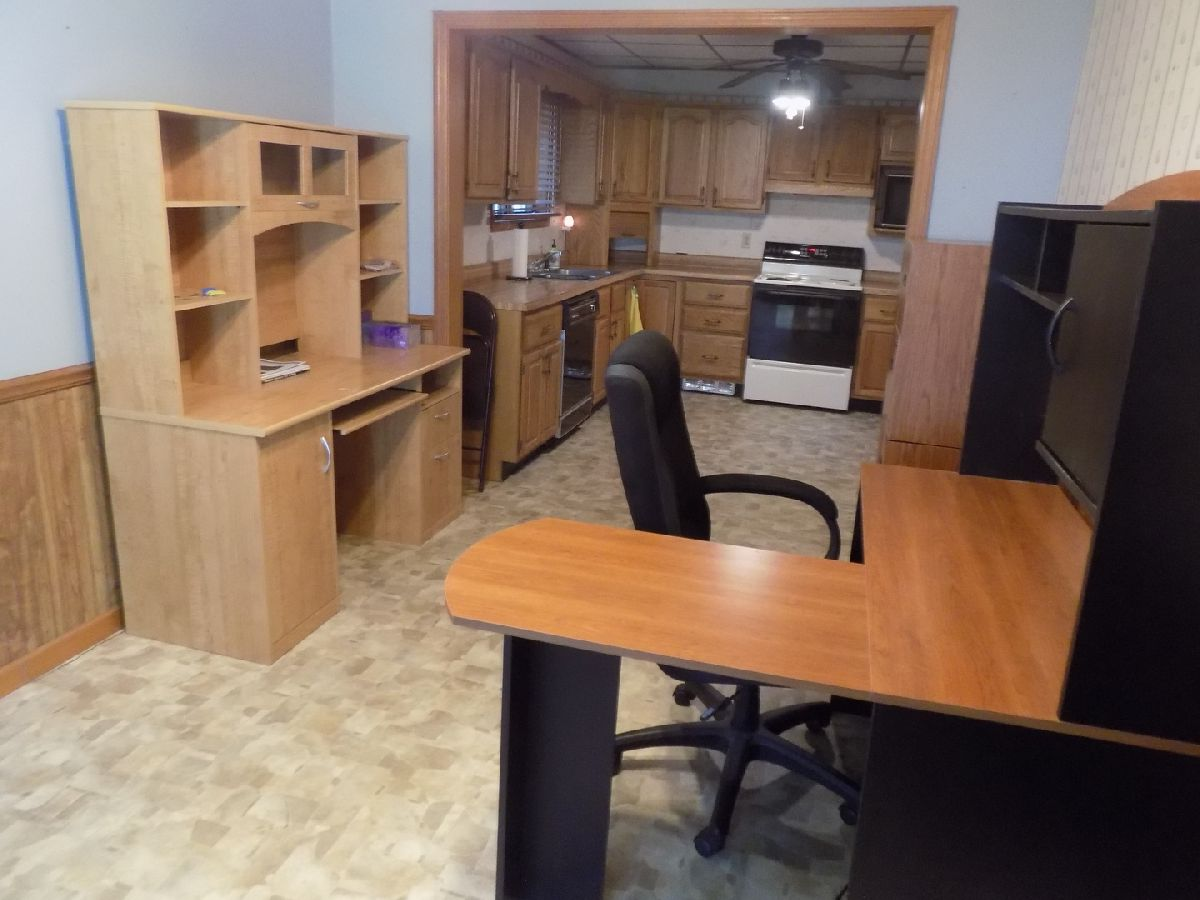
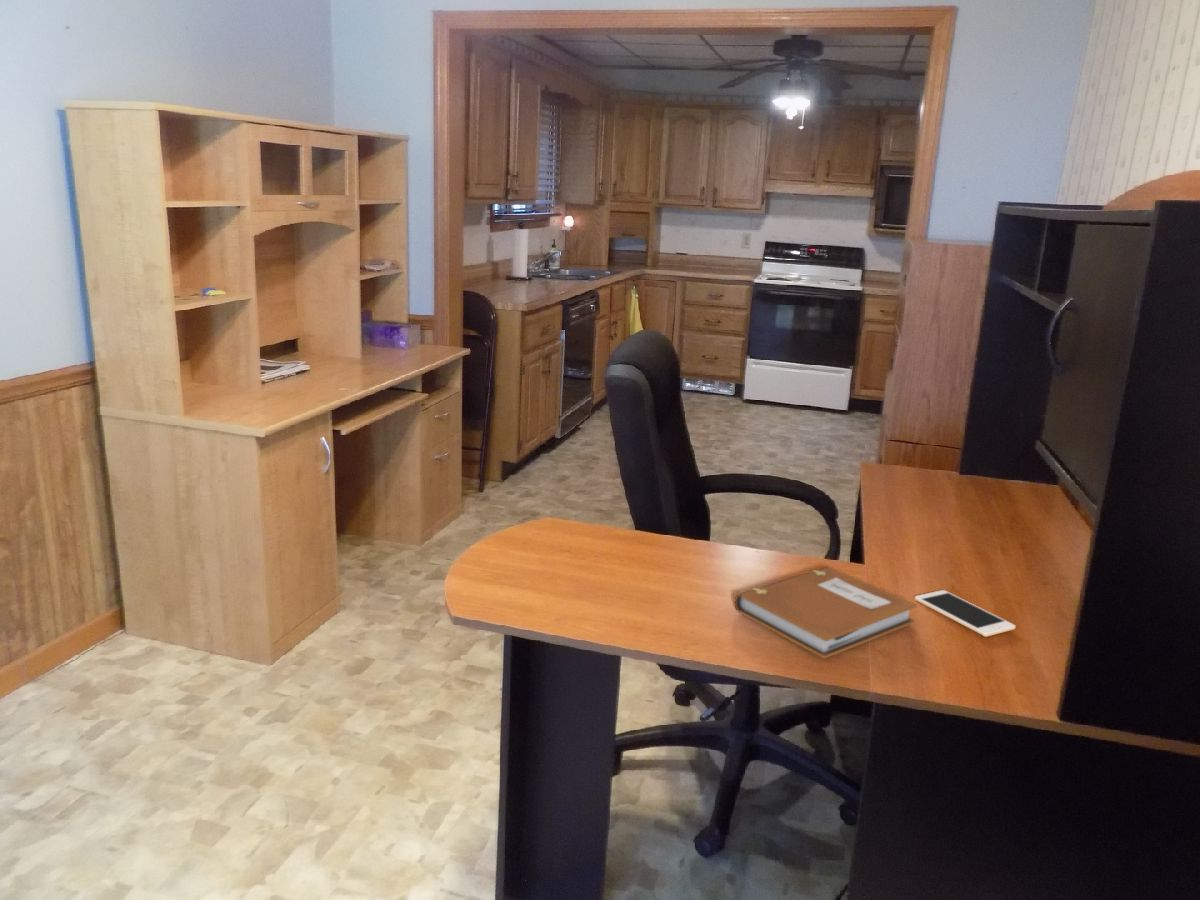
+ notebook [734,566,918,660]
+ cell phone [913,589,1017,637]
